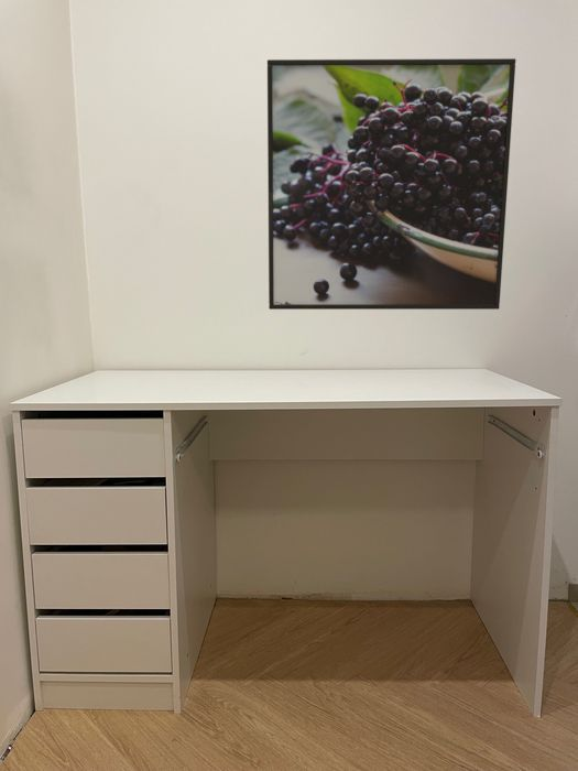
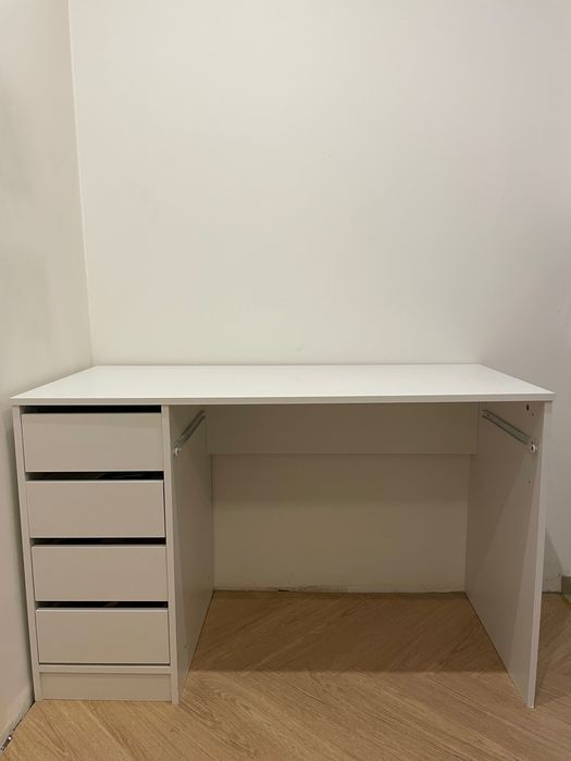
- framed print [266,57,516,311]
